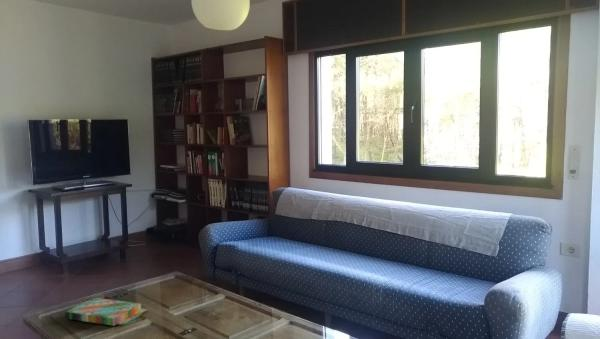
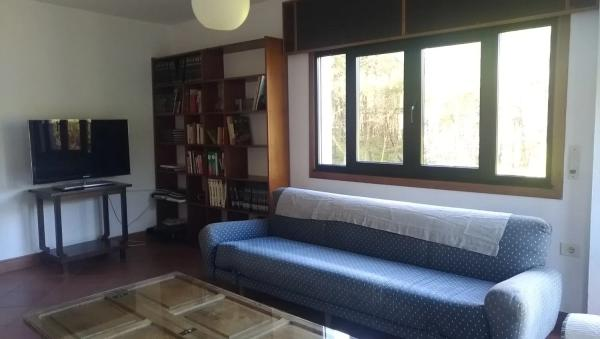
- board game [64,297,148,327]
